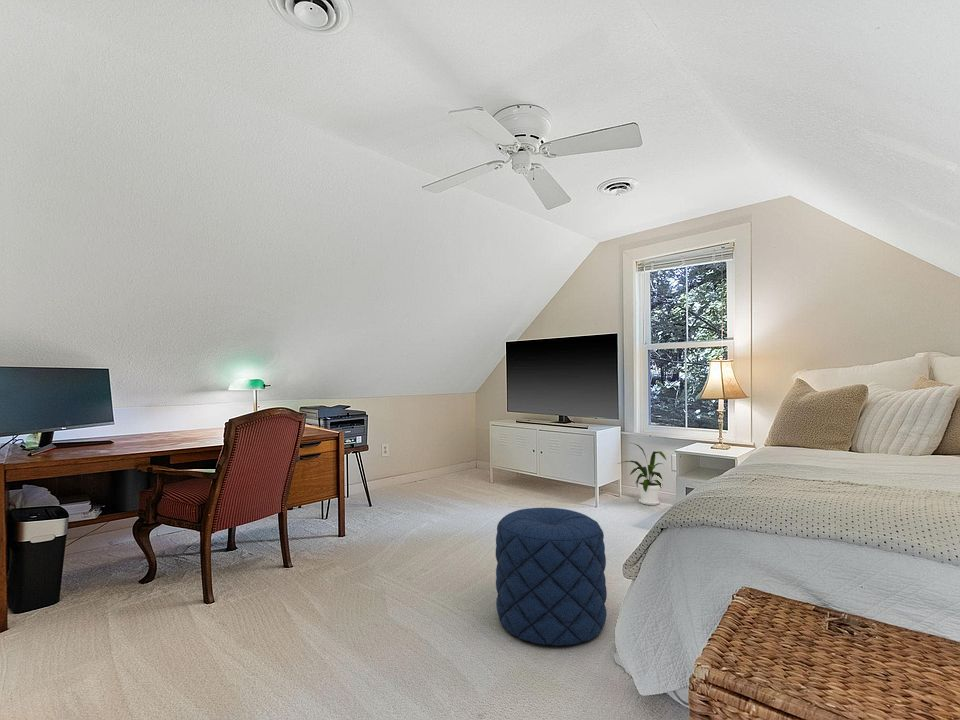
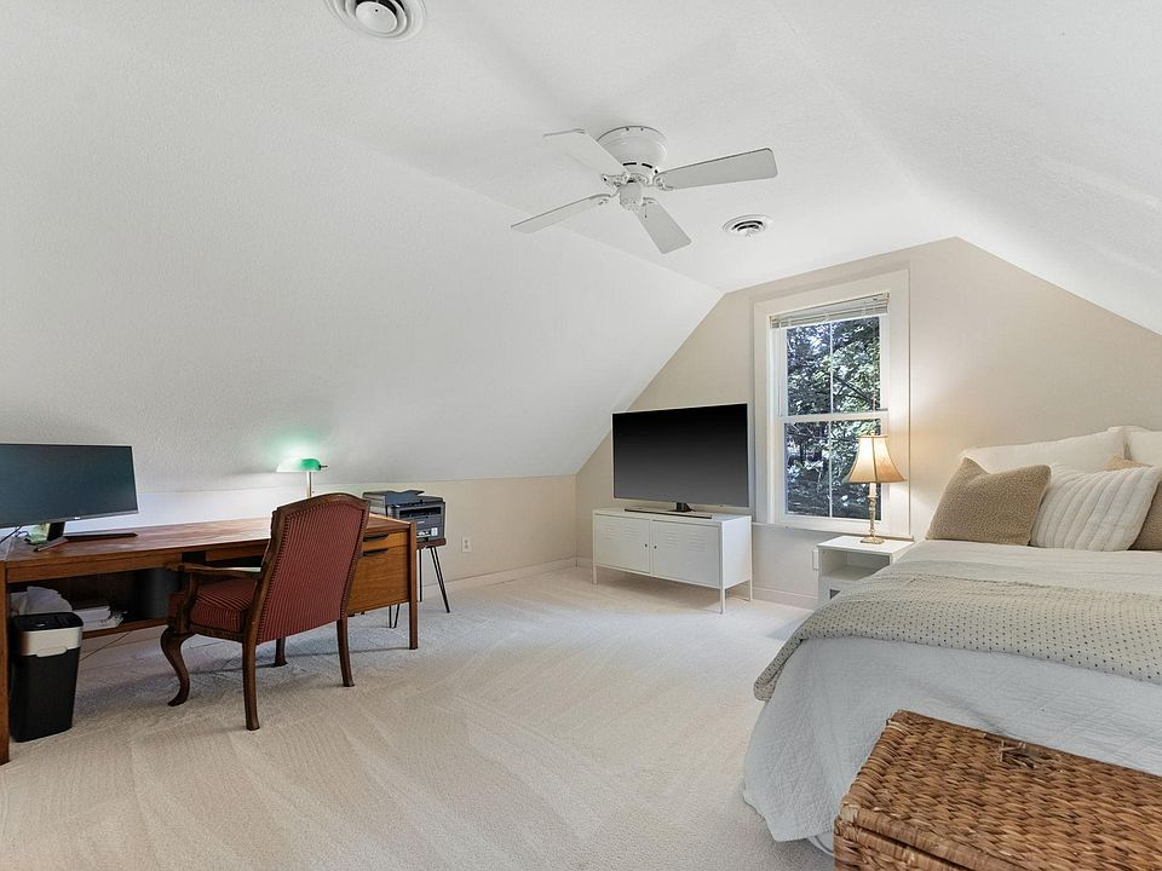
- house plant [617,442,667,506]
- pouf [495,507,608,647]
